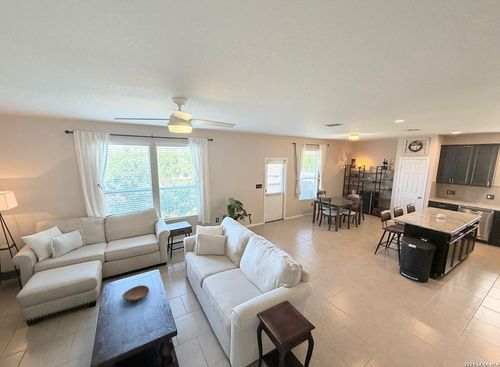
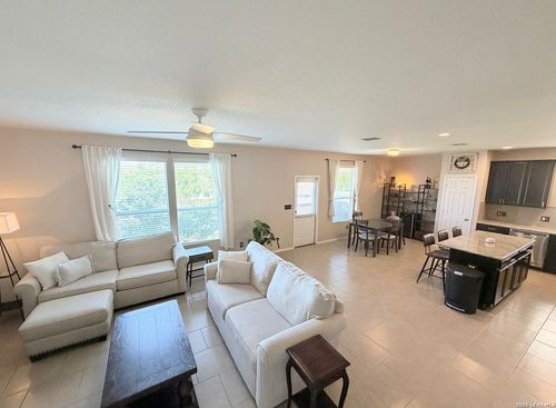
- decorative bowl [121,284,150,303]
